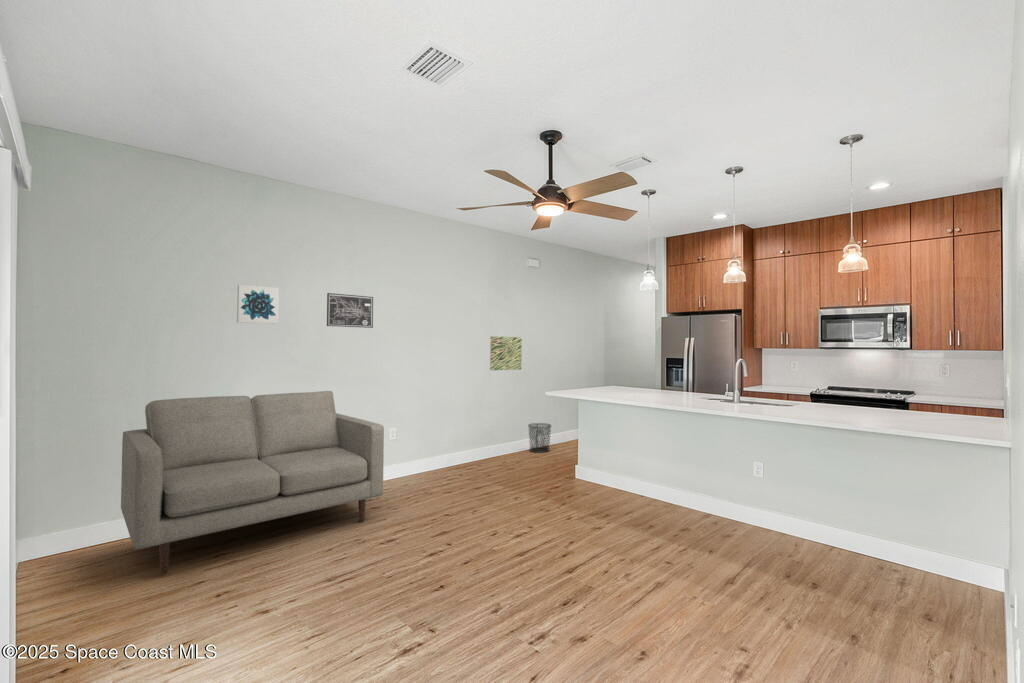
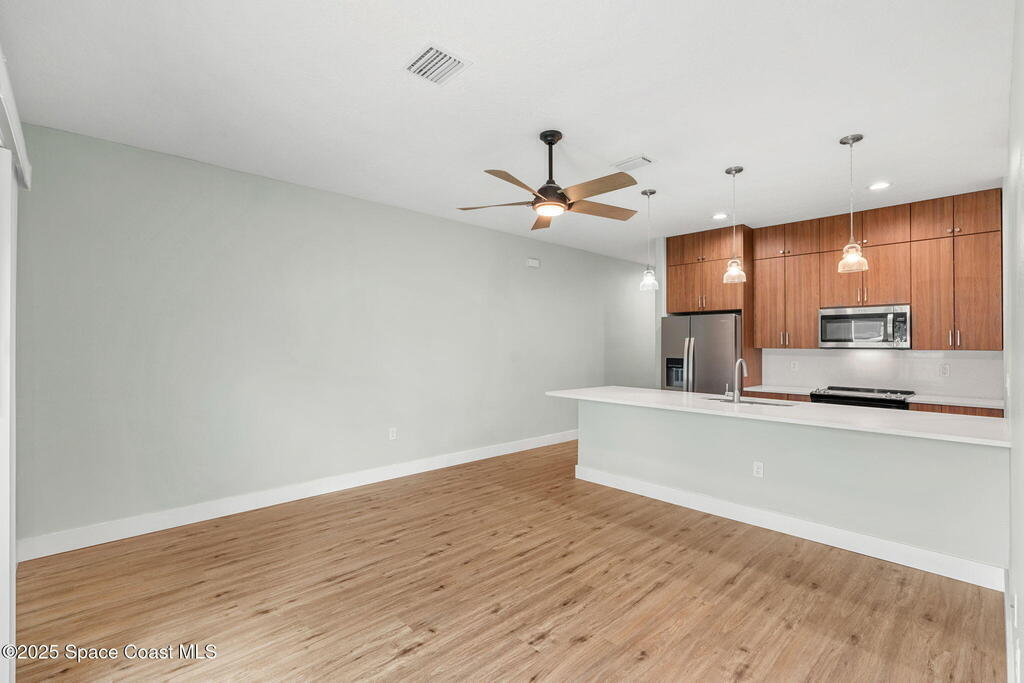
- sofa [120,390,385,575]
- wall art [489,335,523,371]
- trash can [527,422,553,454]
- wall art [236,284,280,325]
- wall art [326,292,374,329]
